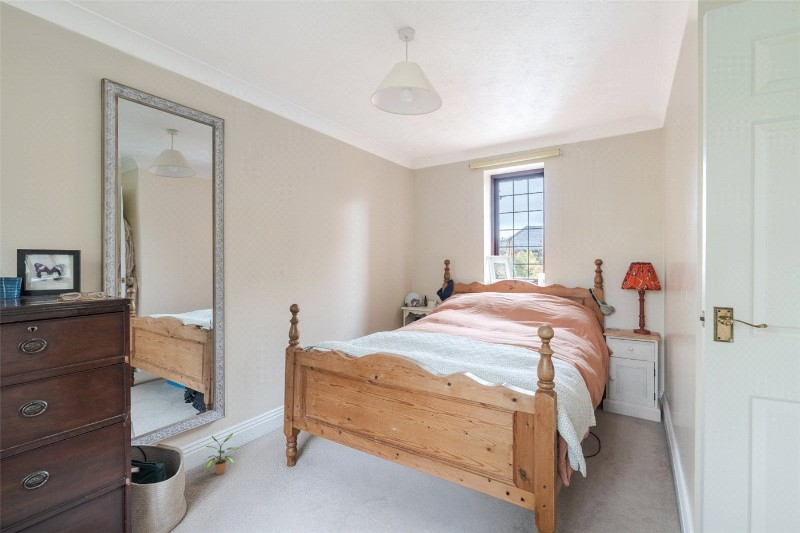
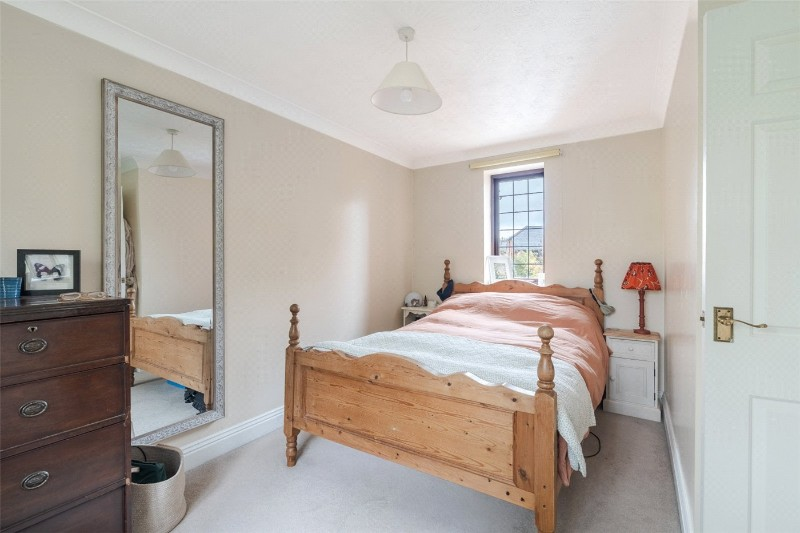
- potted plant [204,432,241,476]
